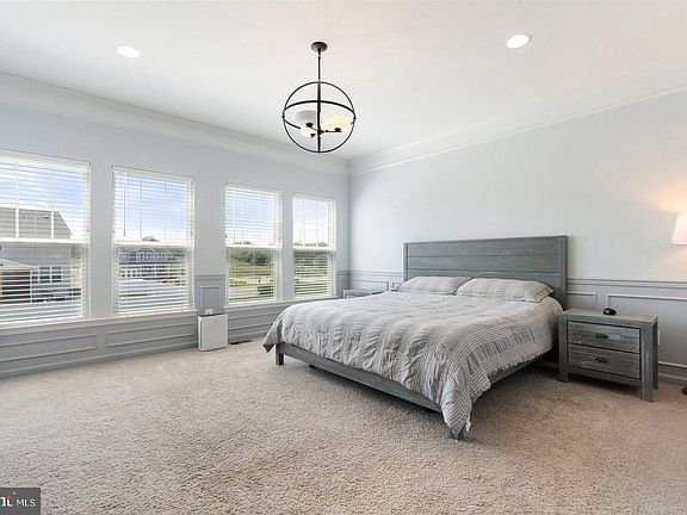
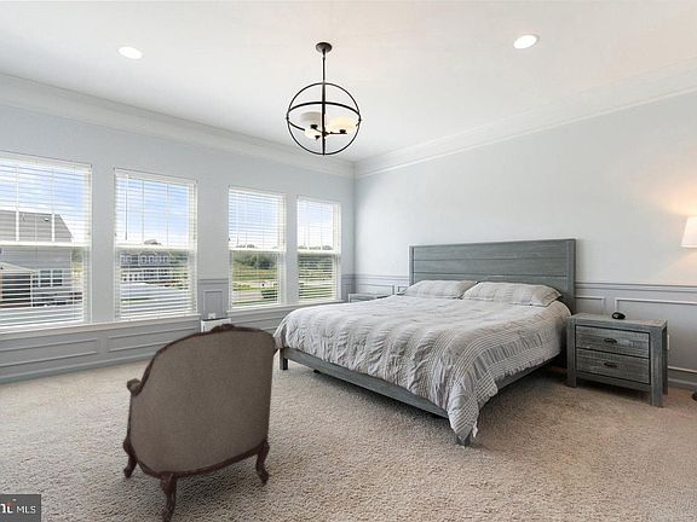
+ armchair [121,321,277,522]
